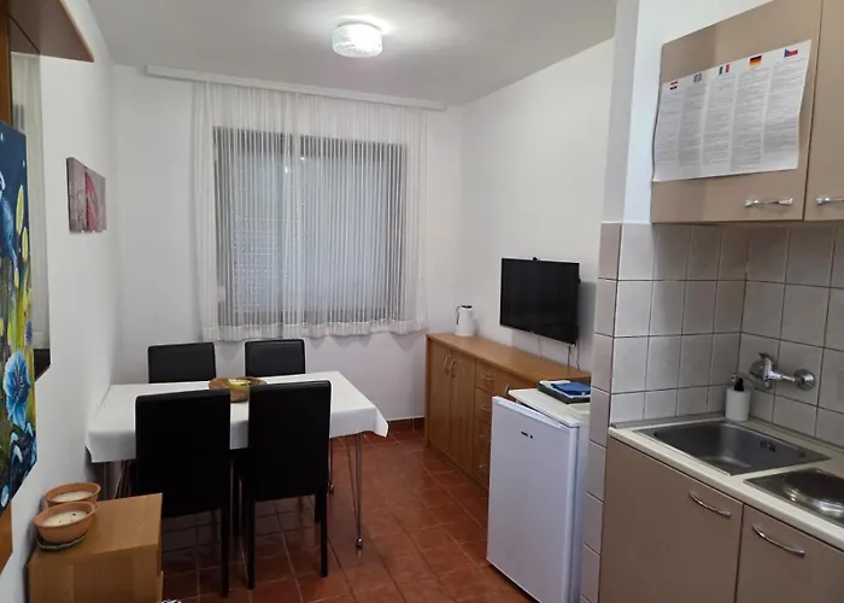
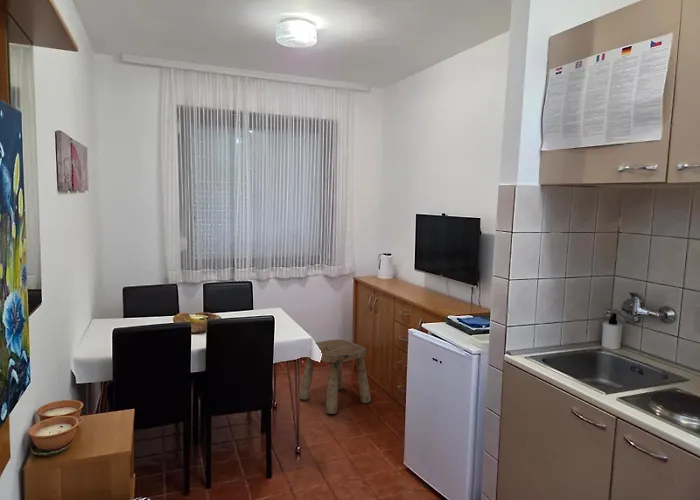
+ stool [299,338,372,415]
